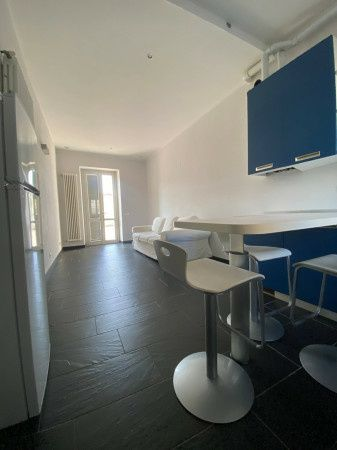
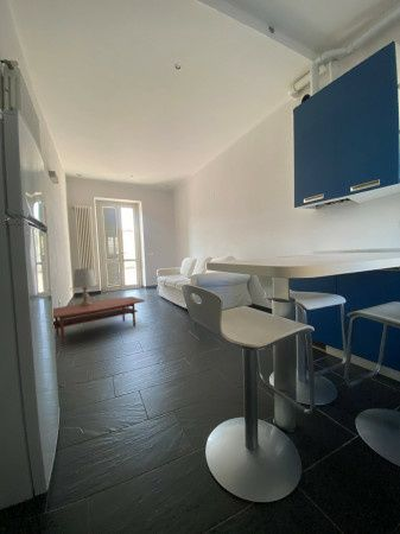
+ lamp [72,267,97,306]
+ coffee table [52,295,146,345]
